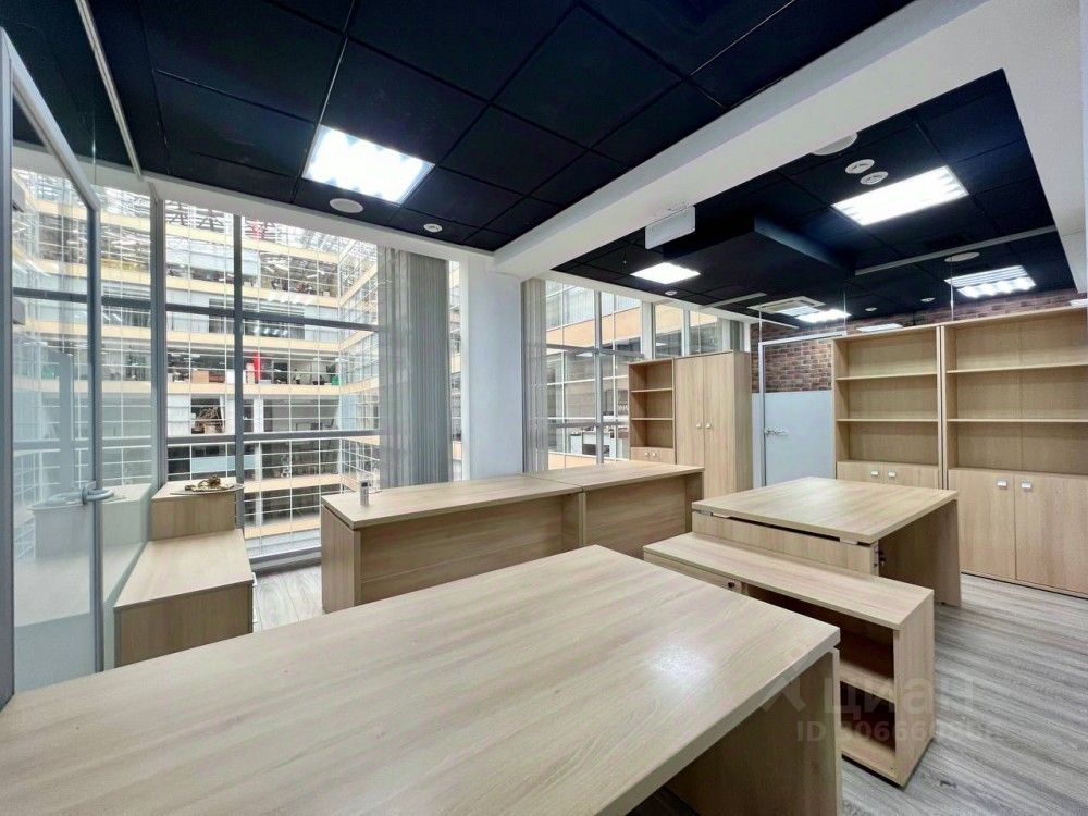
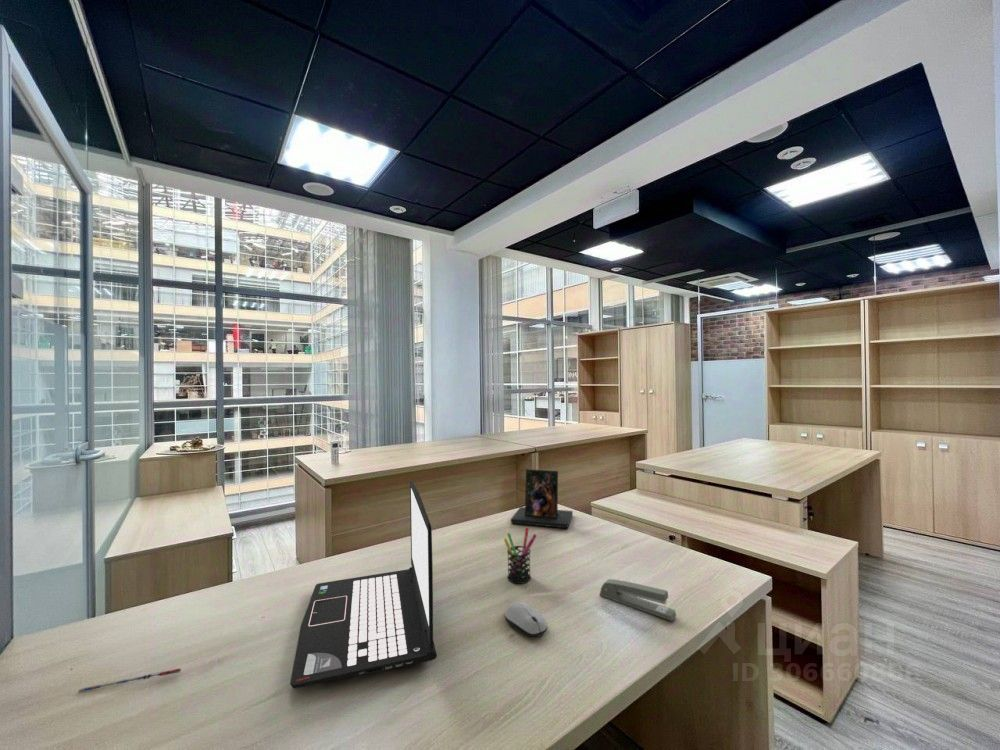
+ computer mouse [504,601,548,638]
+ pen holder [503,526,538,585]
+ pen [77,667,182,694]
+ laptop [289,479,438,689]
+ stapler [599,578,677,622]
+ photo frame [510,468,574,529]
